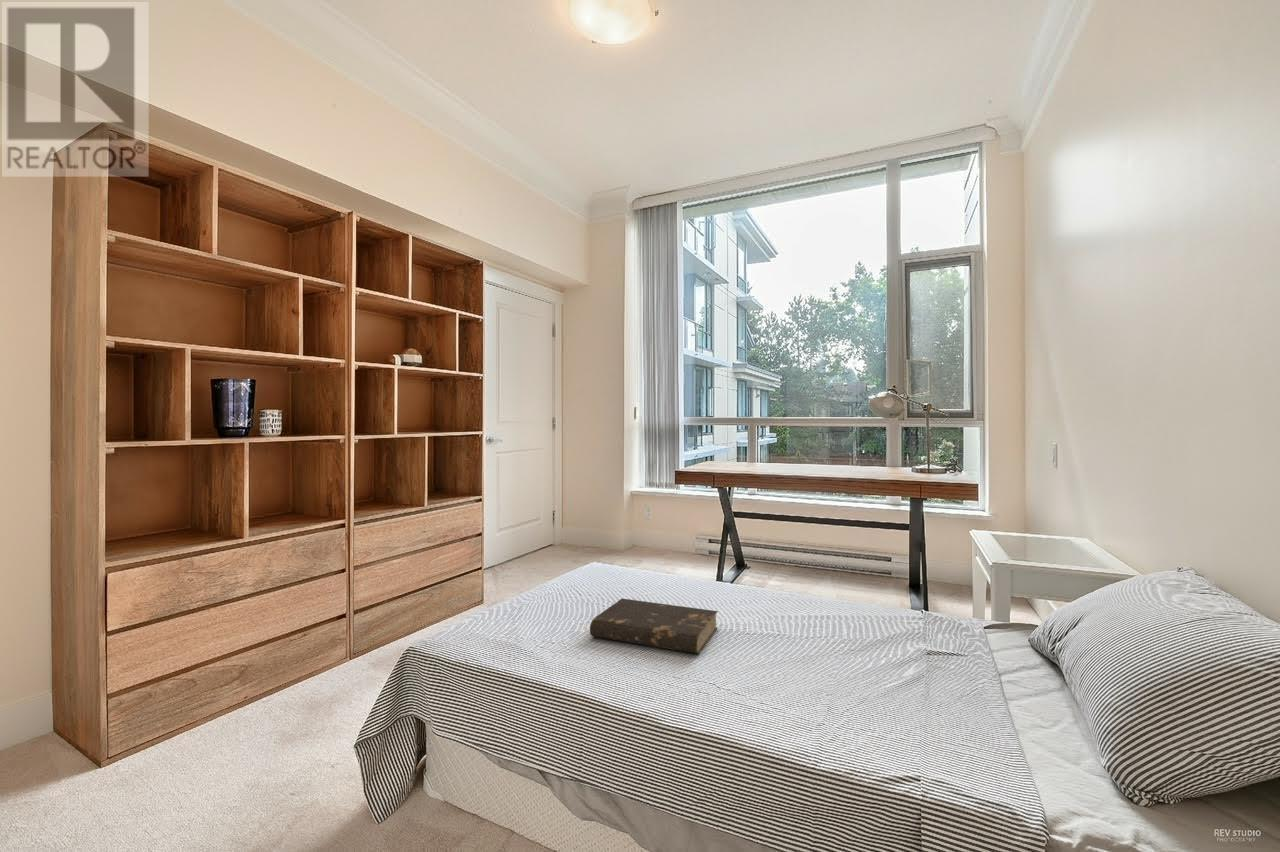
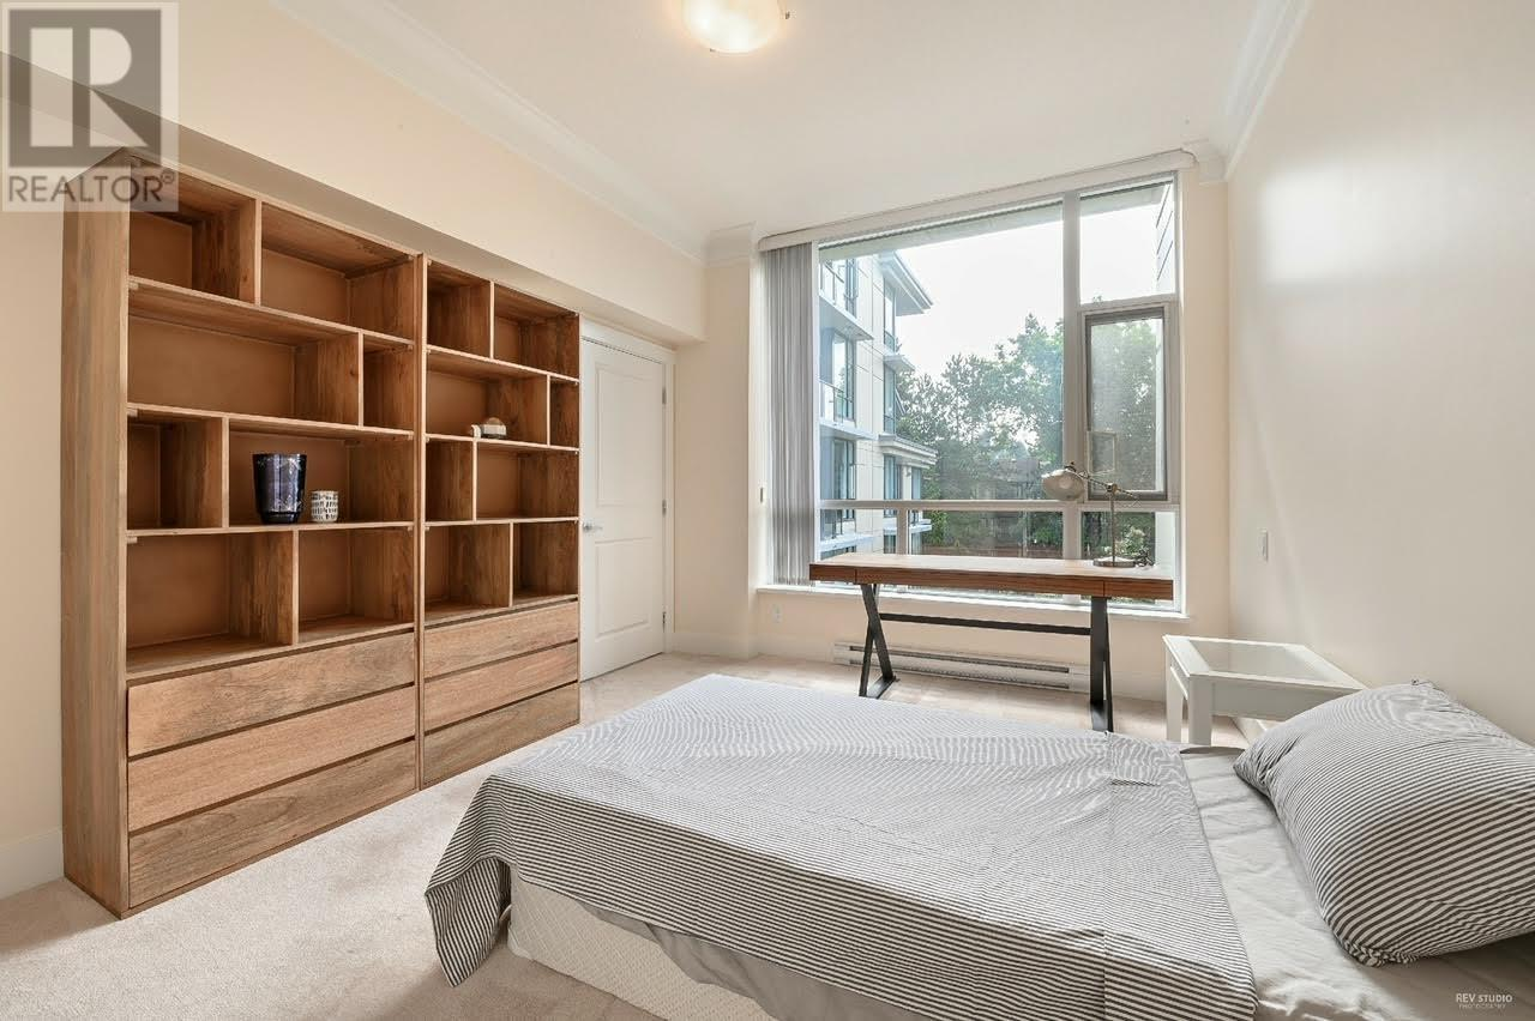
- book [589,598,719,655]
